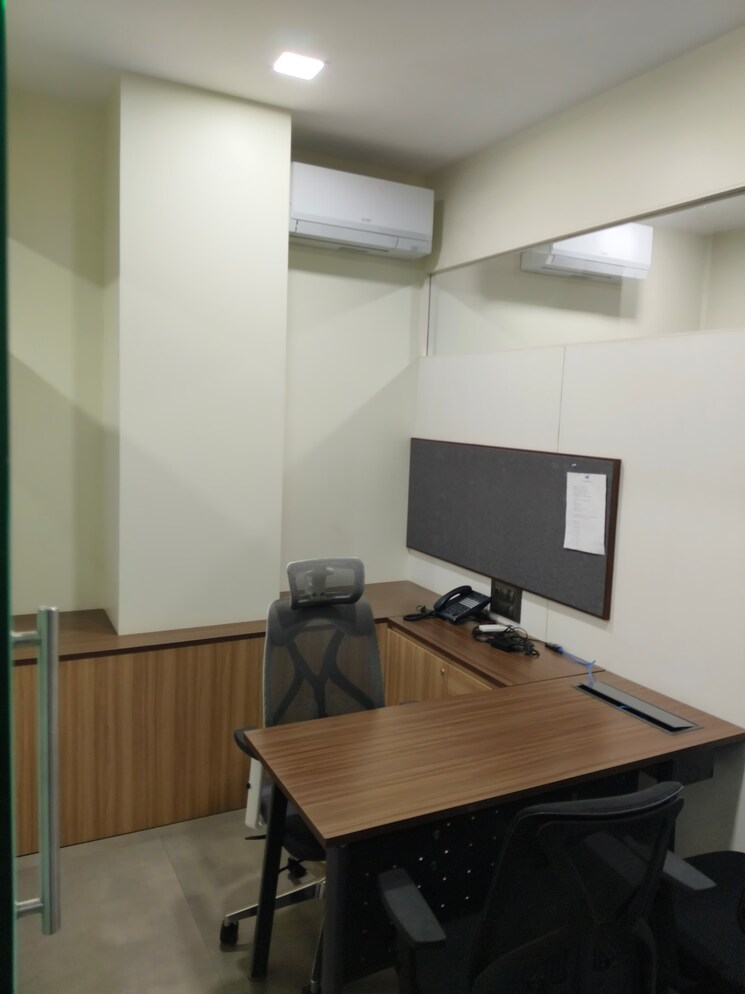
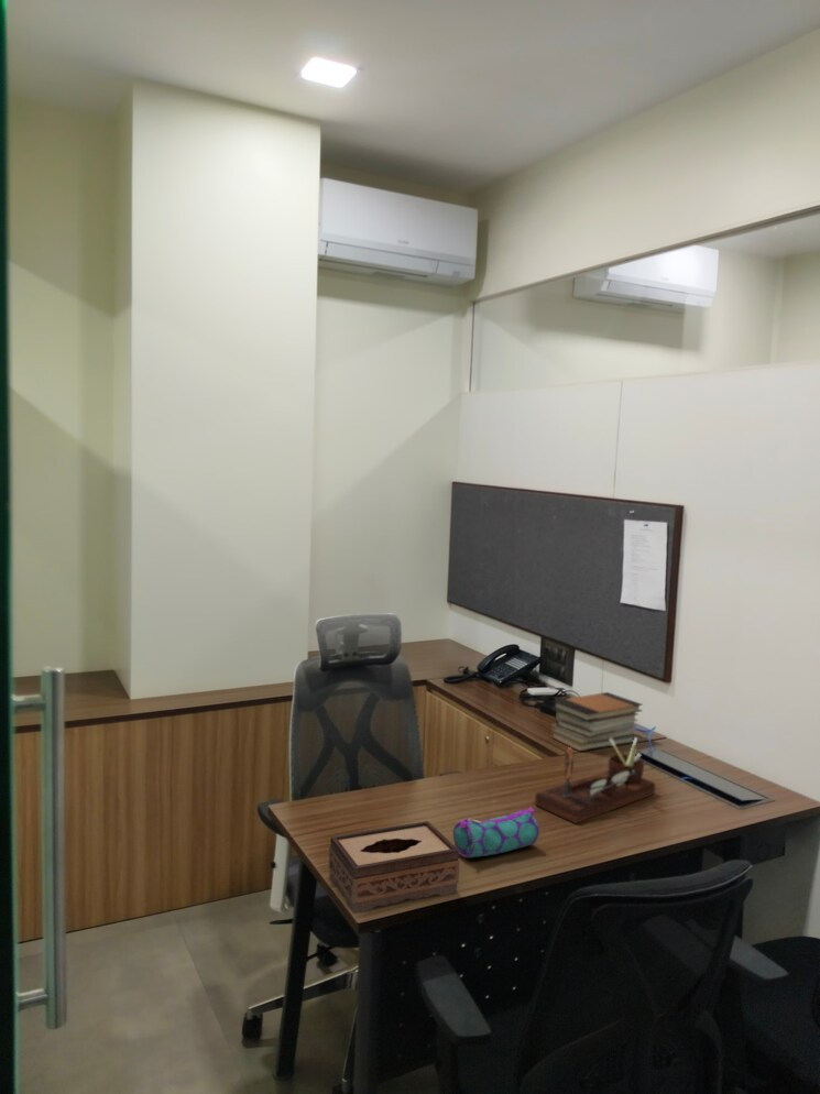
+ desk organizer [534,736,656,824]
+ pencil case [452,807,540,858]
+ book stack [550,691,644,752]
+ tissue box [328,820,461,915]
